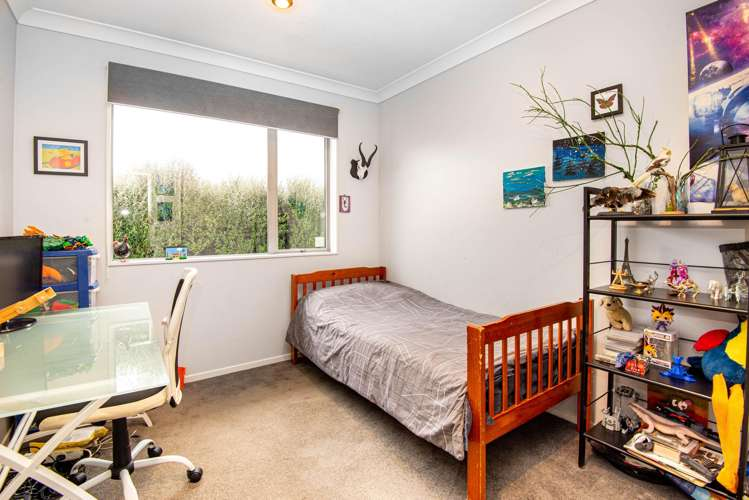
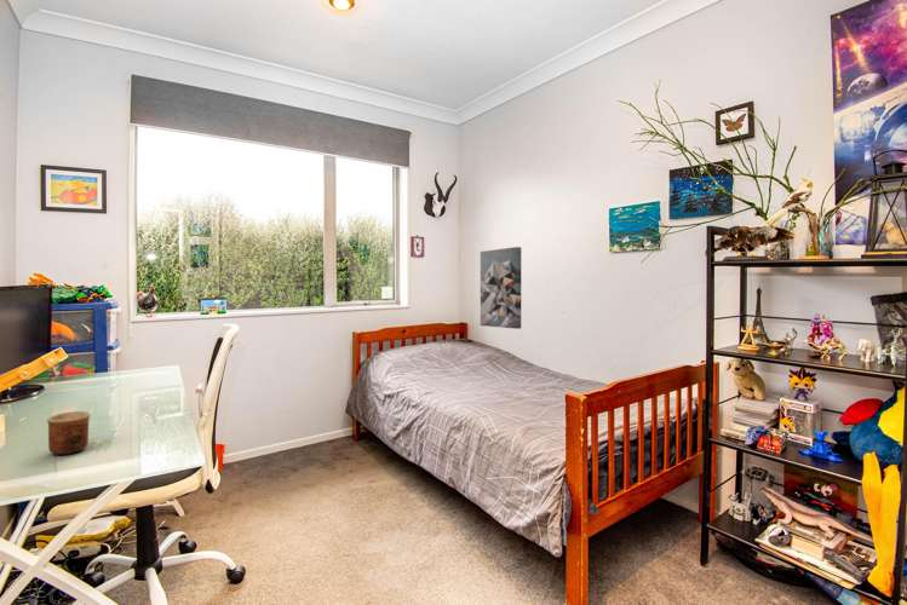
+ cup [46,410,91,456]
+ wall art [480,246,522,330]
